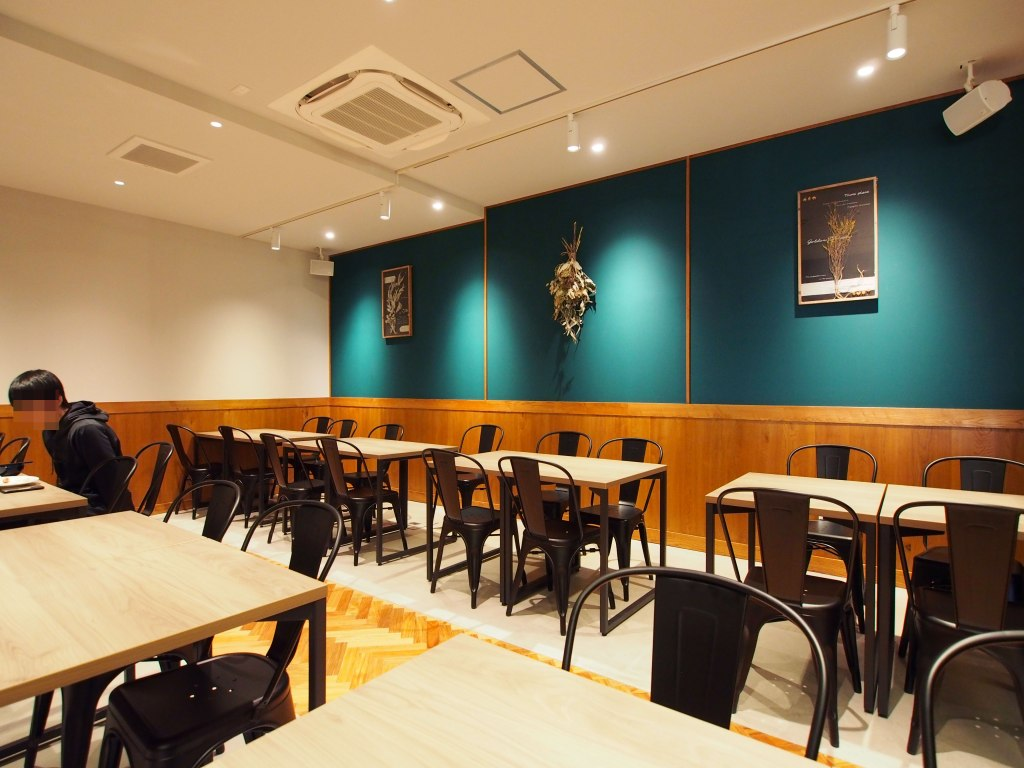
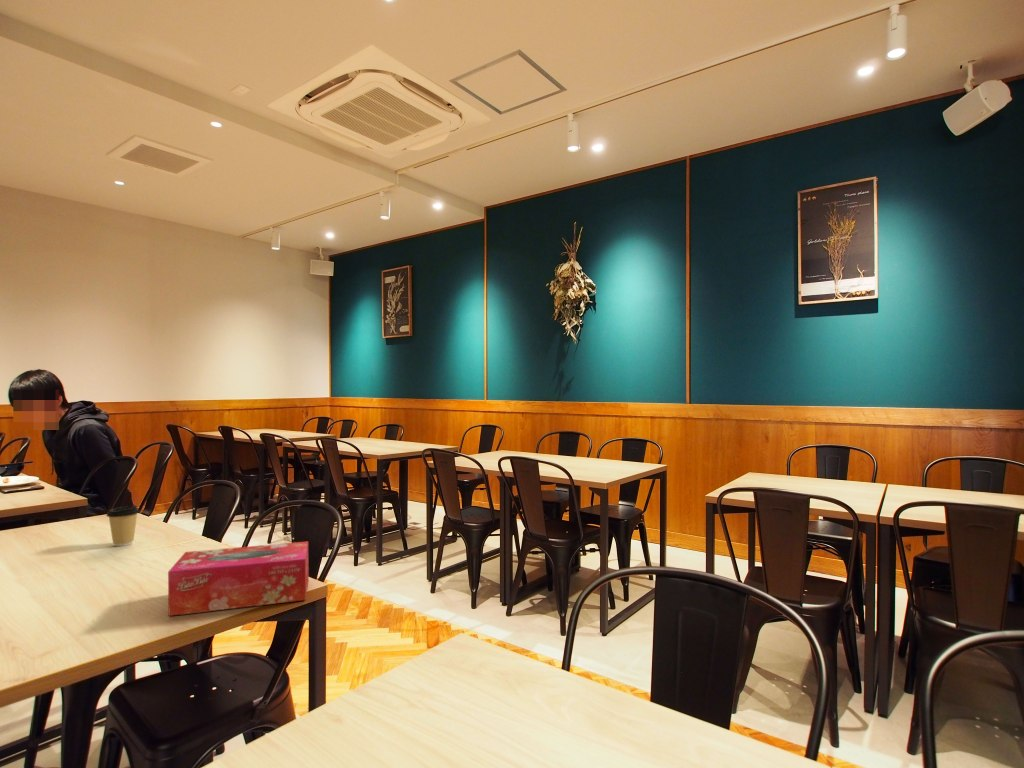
+ coffee cup [105,504,141,547]
+ tissue box [167,540,310,617]
